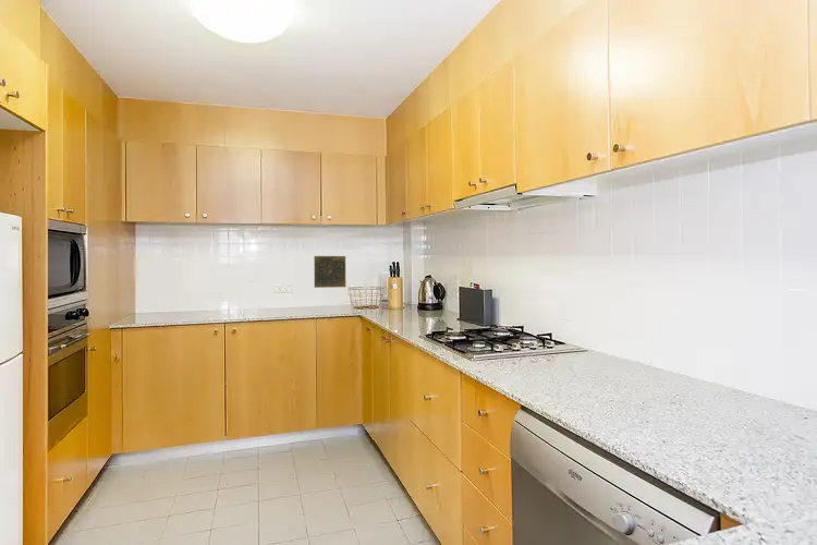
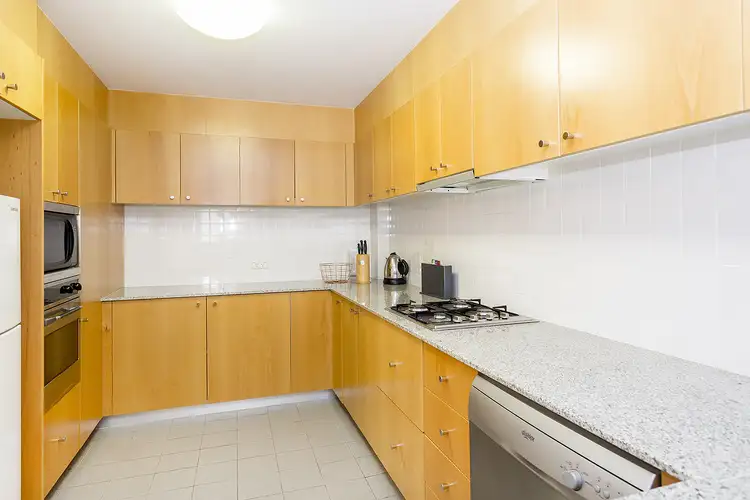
- decorative tile [313,255,346,289]
